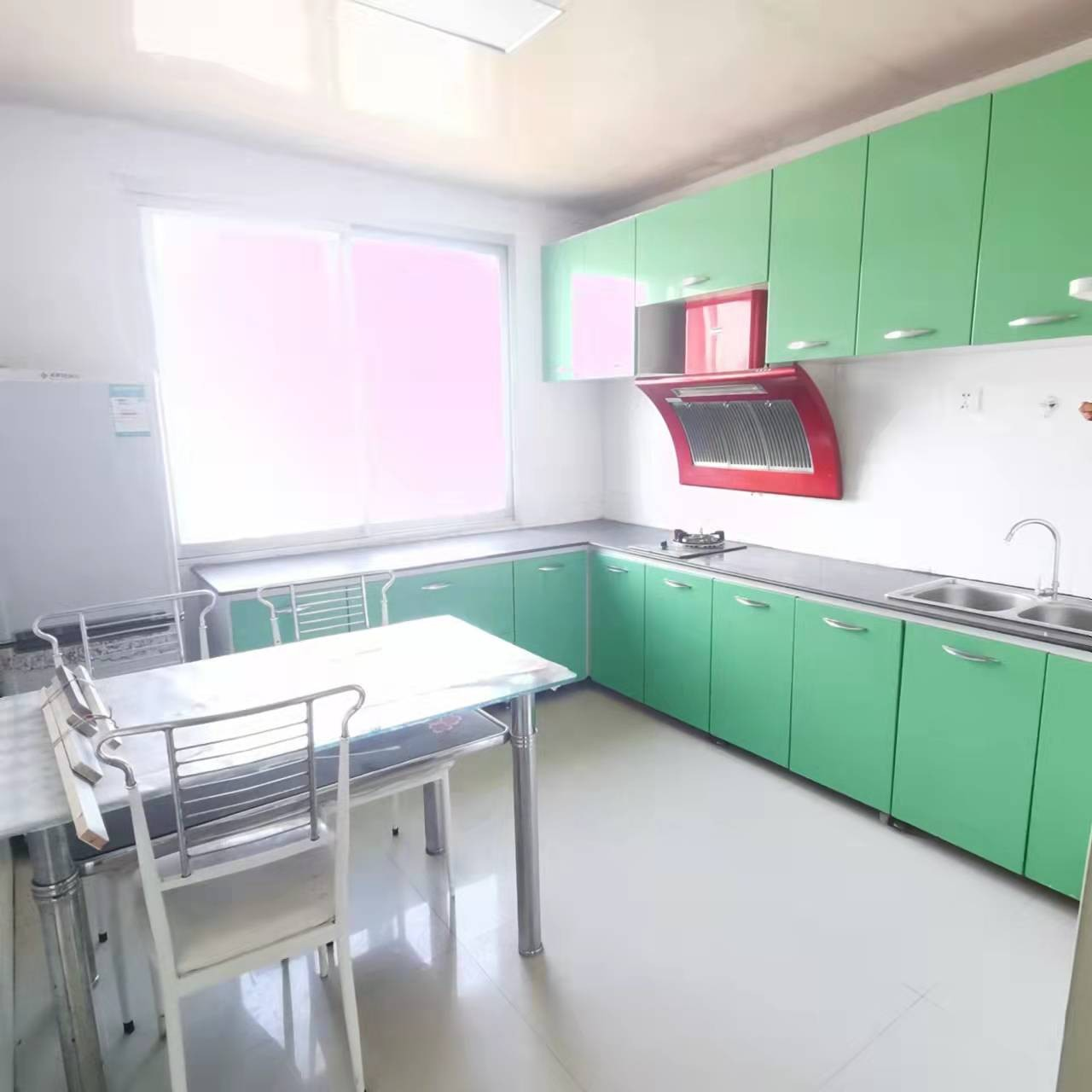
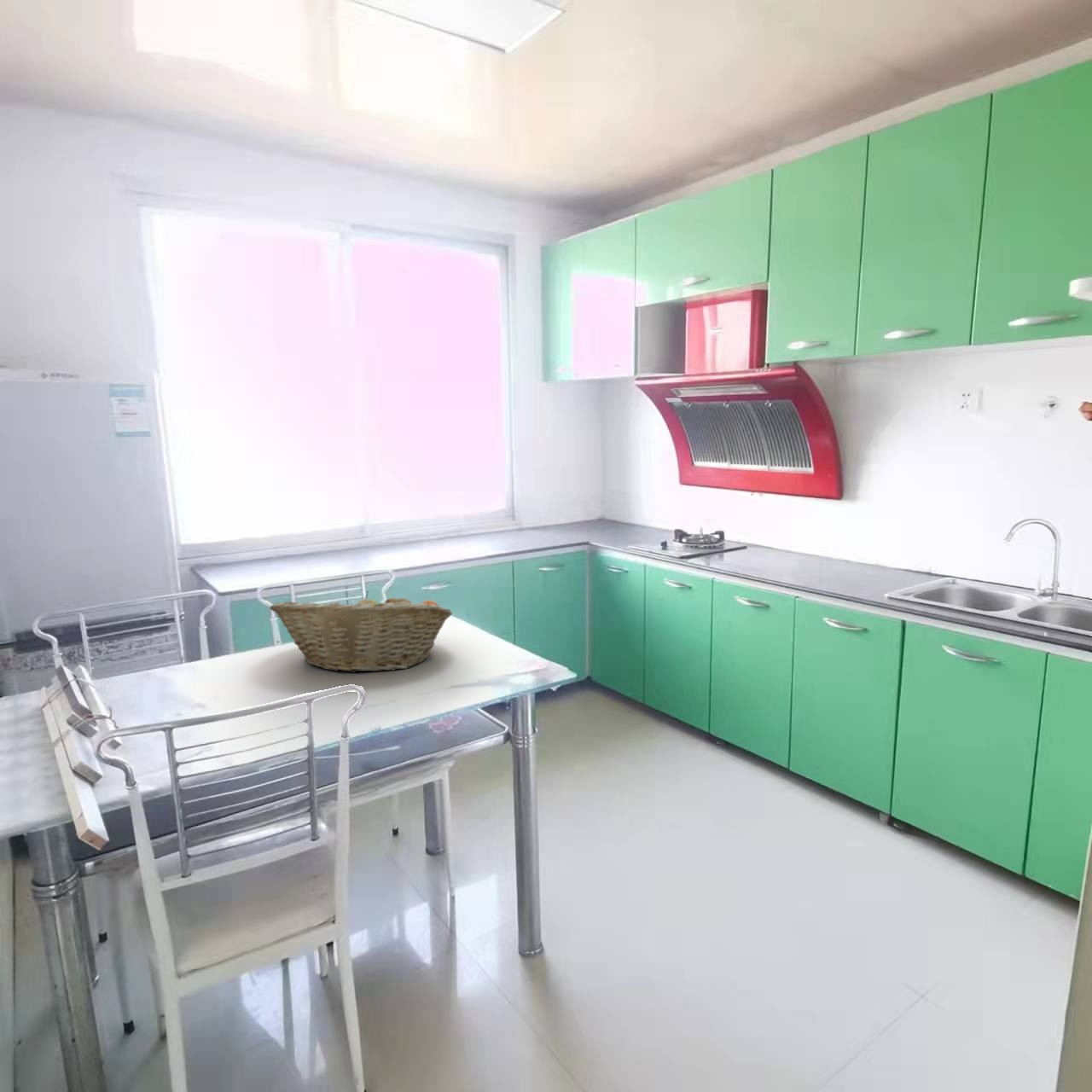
+ fruit basket [269,590,454,674]
